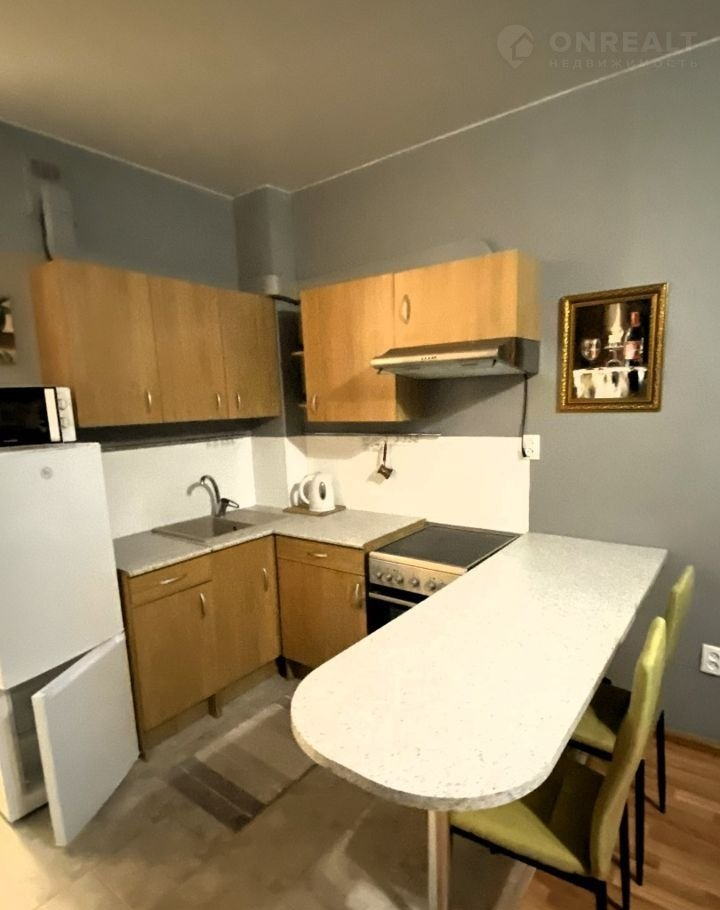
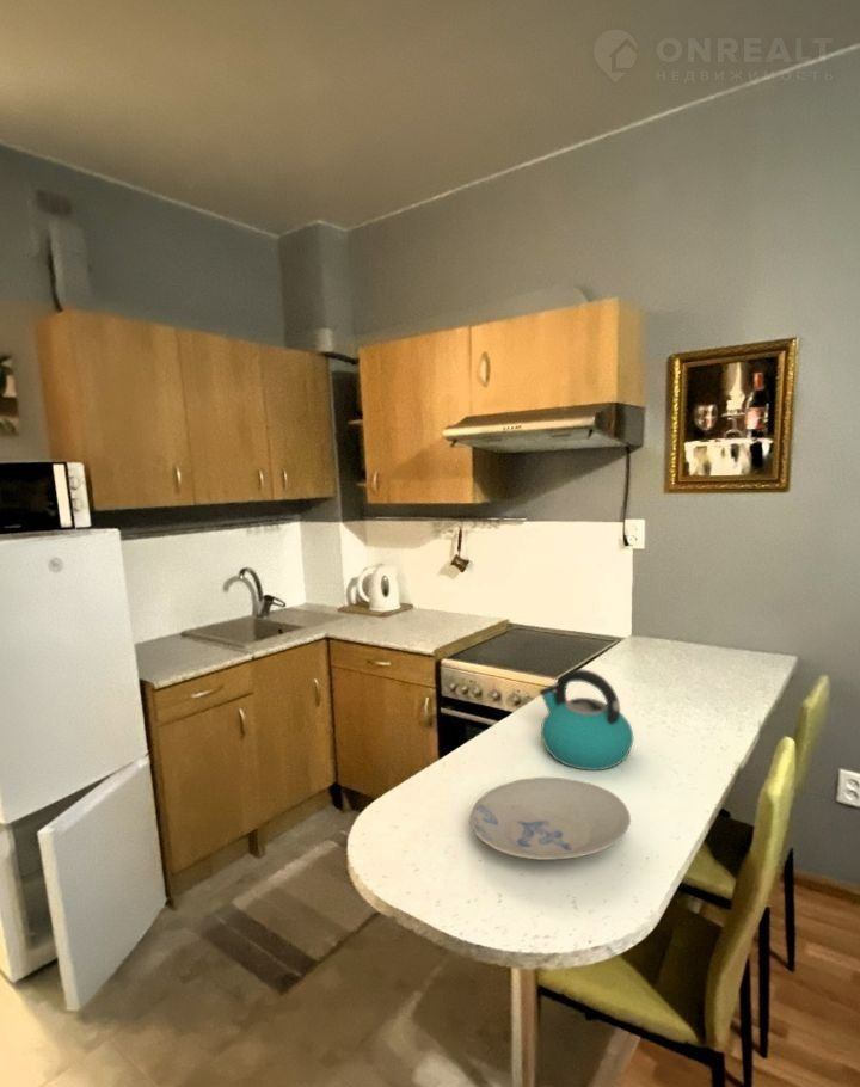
+ bowl [468,776,632,861]
+ kettle [538,668,634,772]
